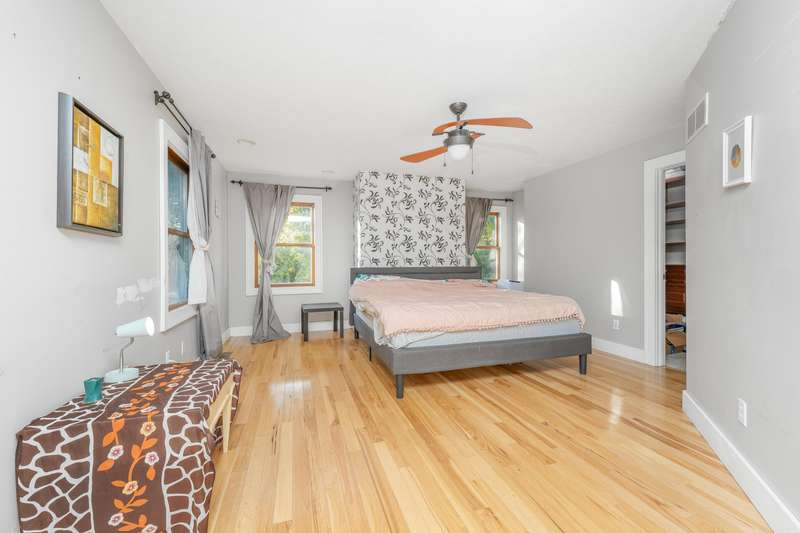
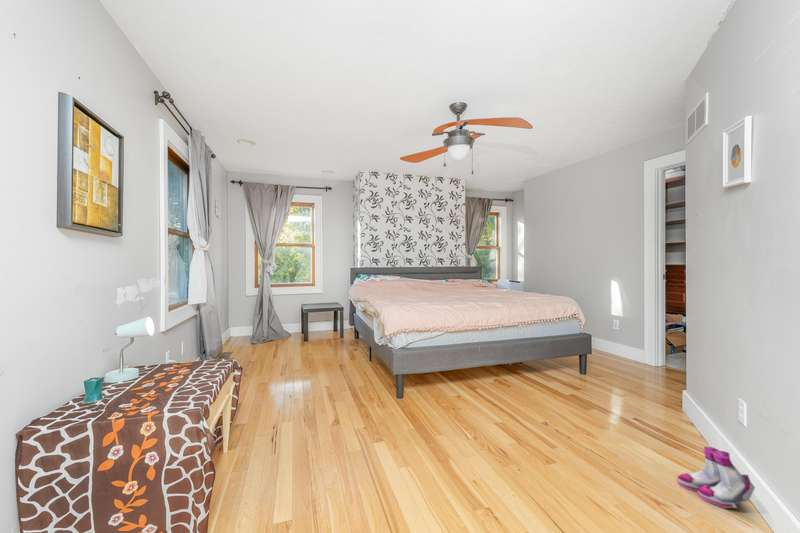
+ boots [676,446,756,509]
